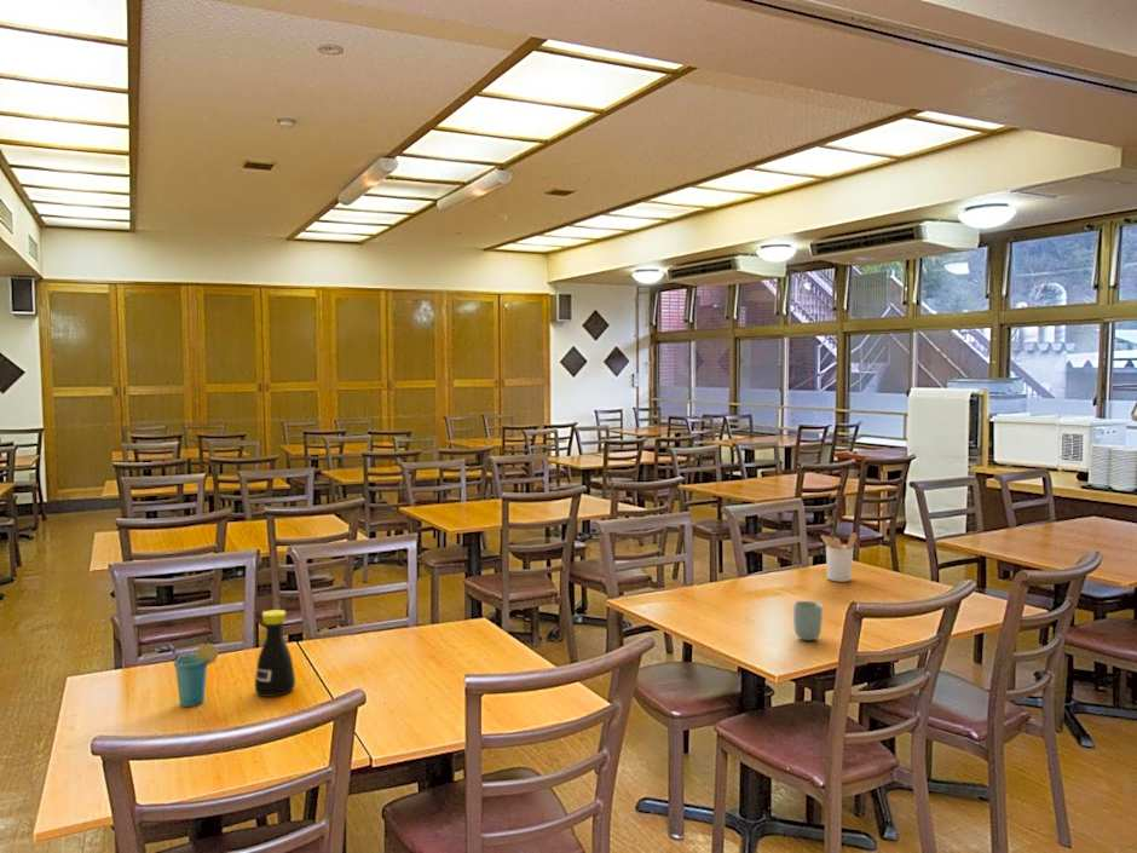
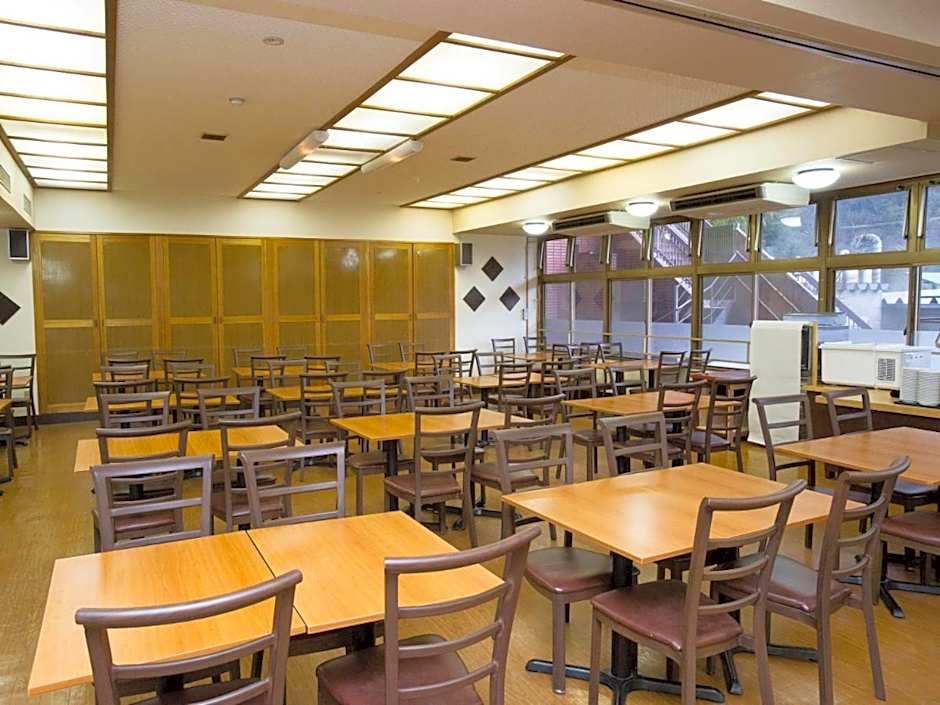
- utensil holder [820,531,859,583]
- cup [792,600,824,641]
- cup [154,642,220,708]
- bottle [254,609,296,698]
